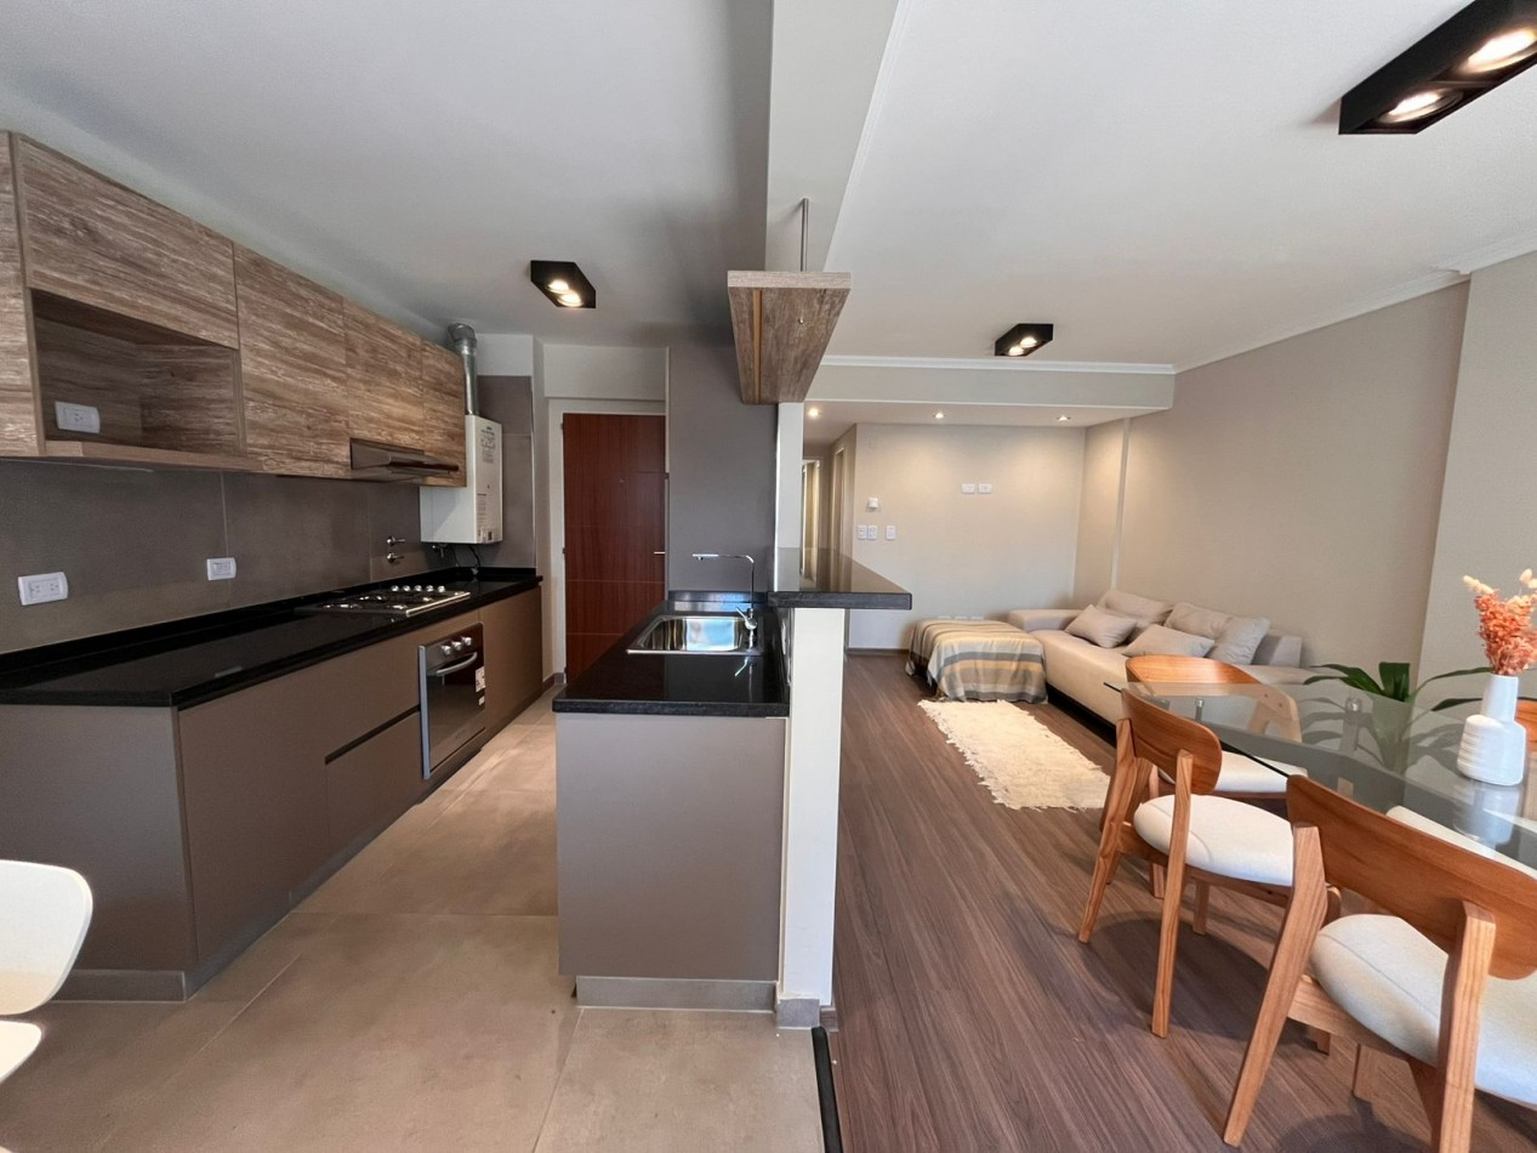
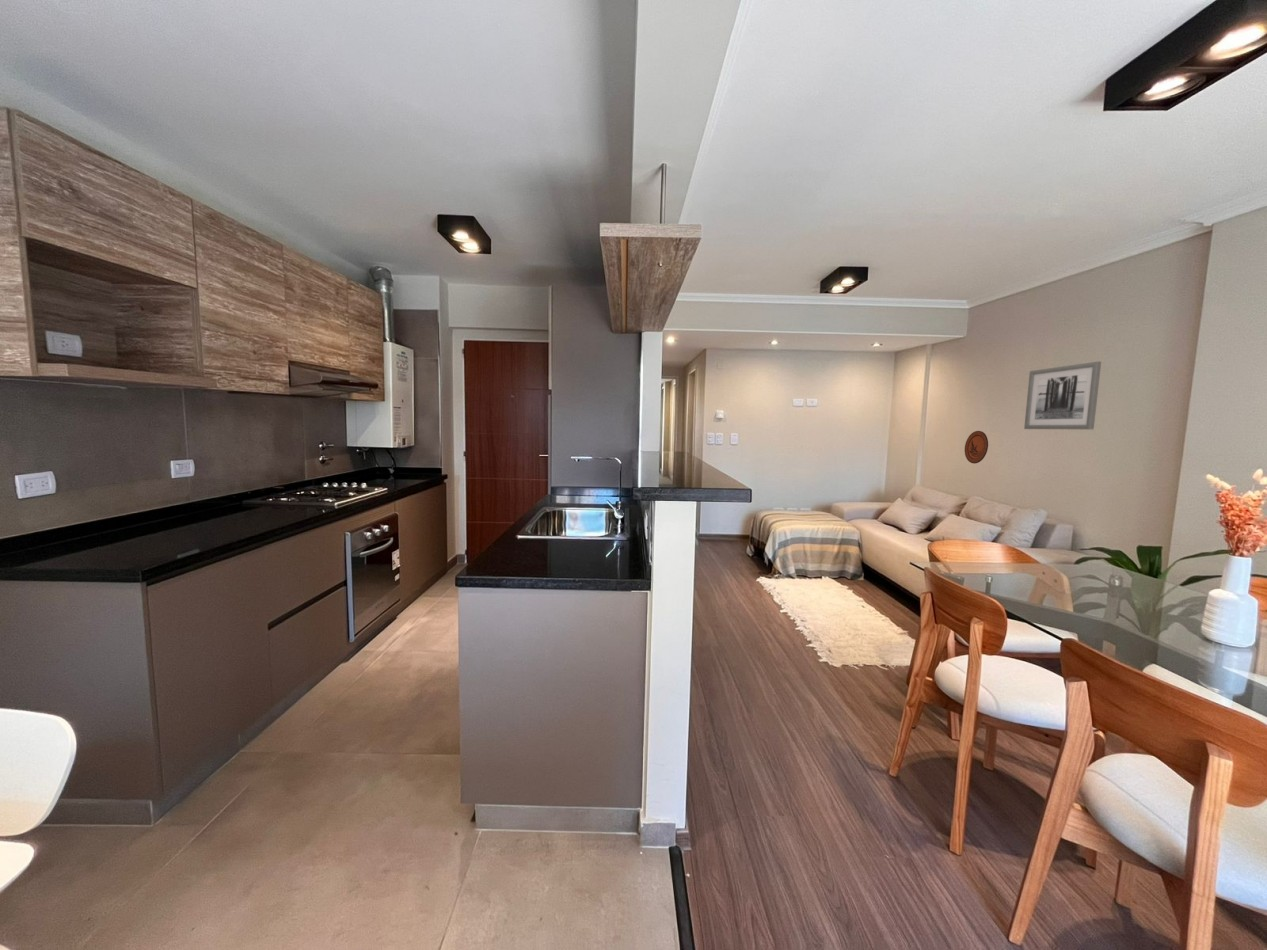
+ decorative plate [964,430,989,465]
+ wall art [1023,361,1102,430]
